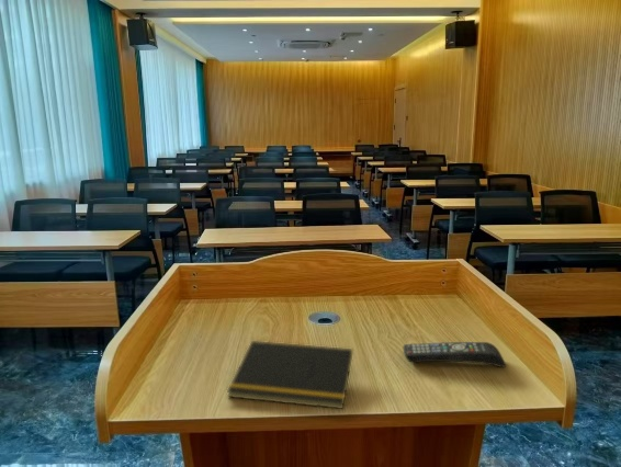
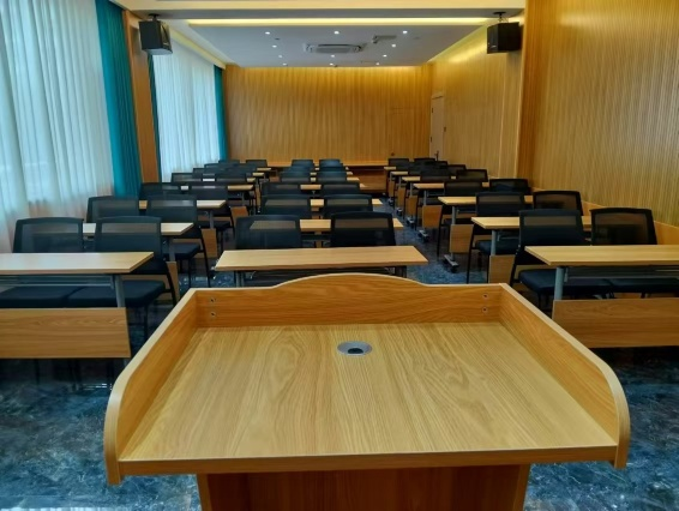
- notepad [226,340,353,410]
- remote control [403,341,507,368]
